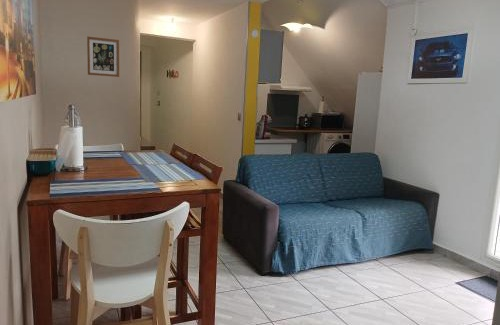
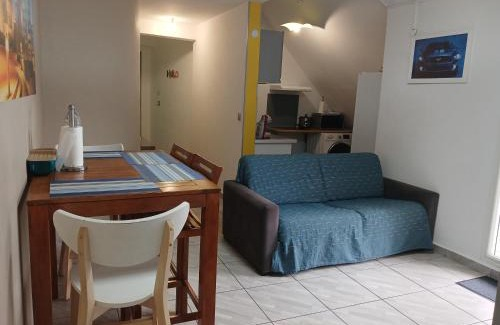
- wall art [86,35,120,78]
